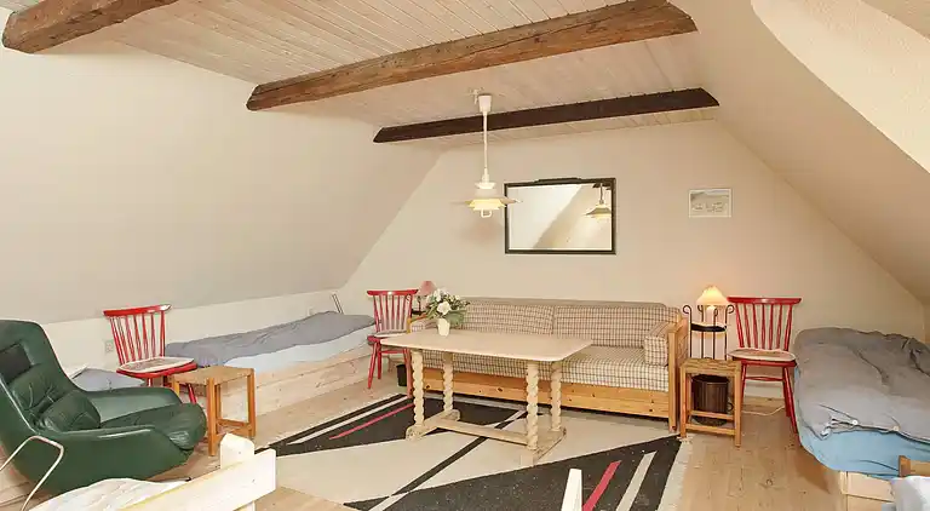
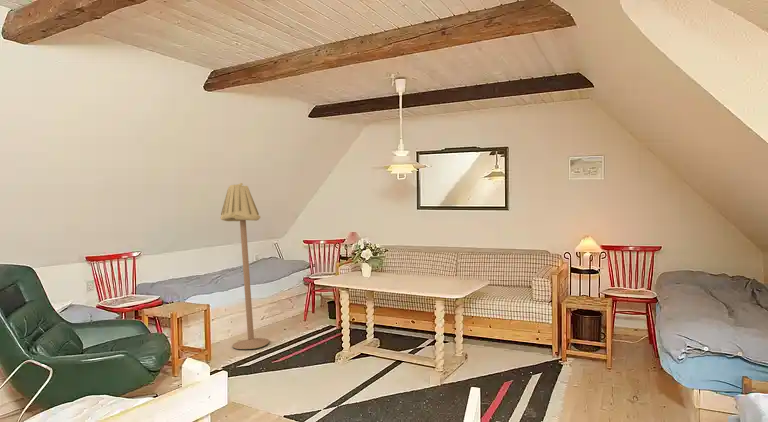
+ floor lamp [220,182,270,350]
